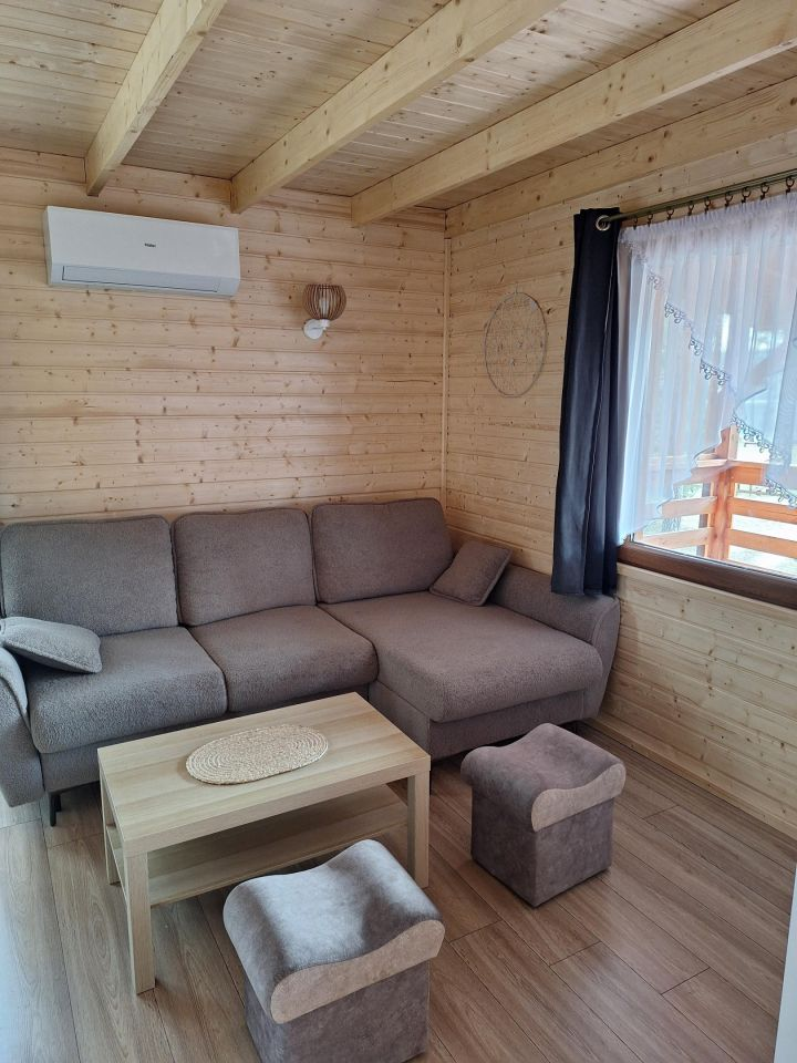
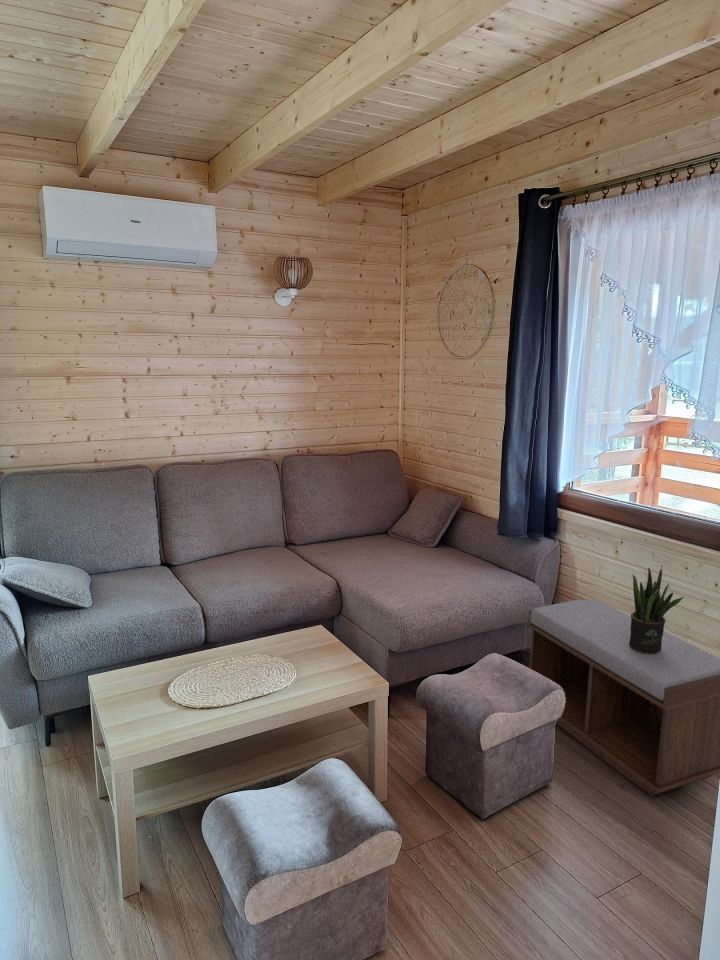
+ bench [527,598,720,797]
+ potted plant [629,567,685,654]
